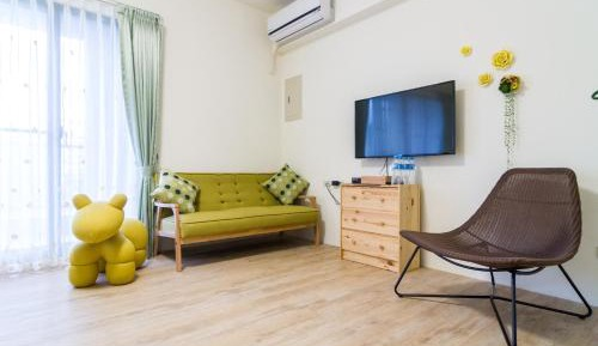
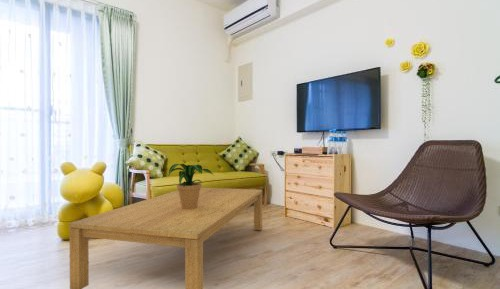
+ potted plant [167,163,214,209]
+ coffee table [68,186,263,289]
